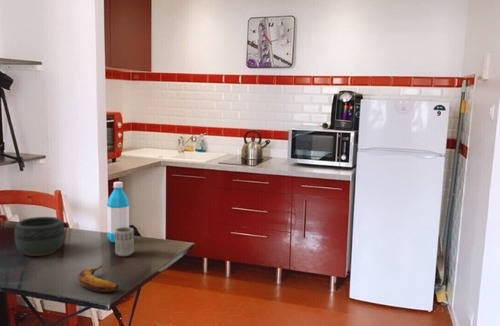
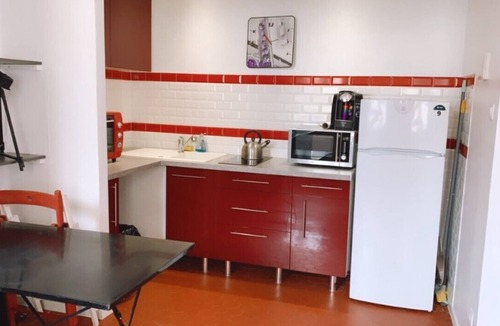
- bowl [13,216,65,257]
- banana [77,265,120,293]
- water bottle [106,181,131,243]
- cup [114,227,135,257]
